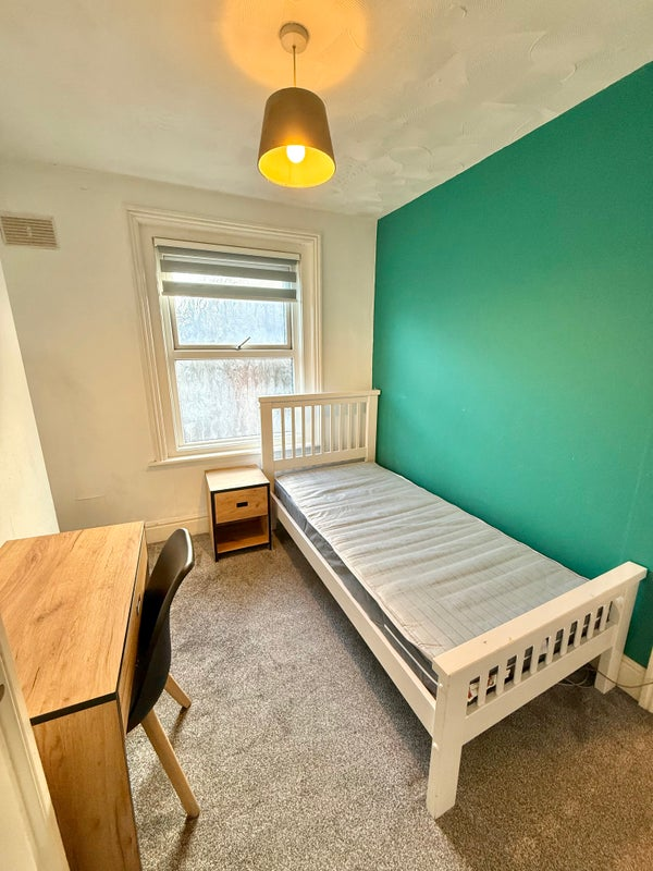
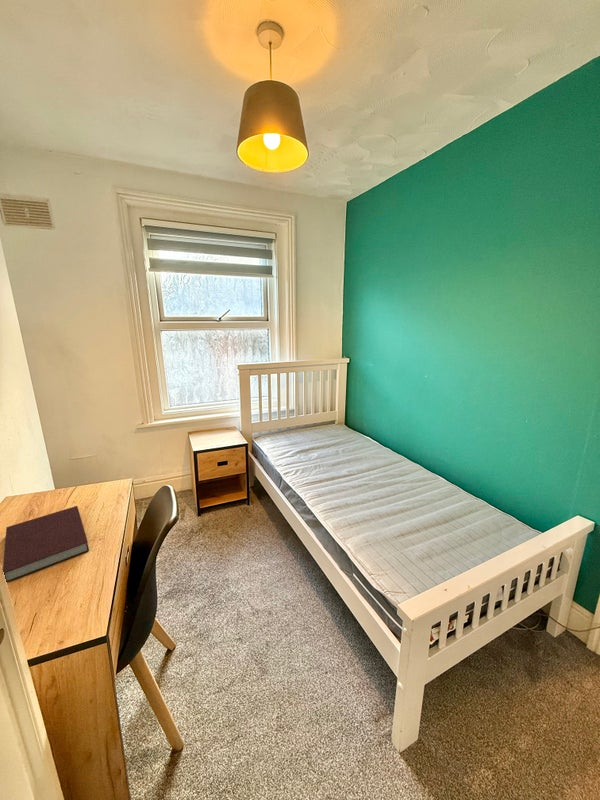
+ notebook [2,505,90,583]
